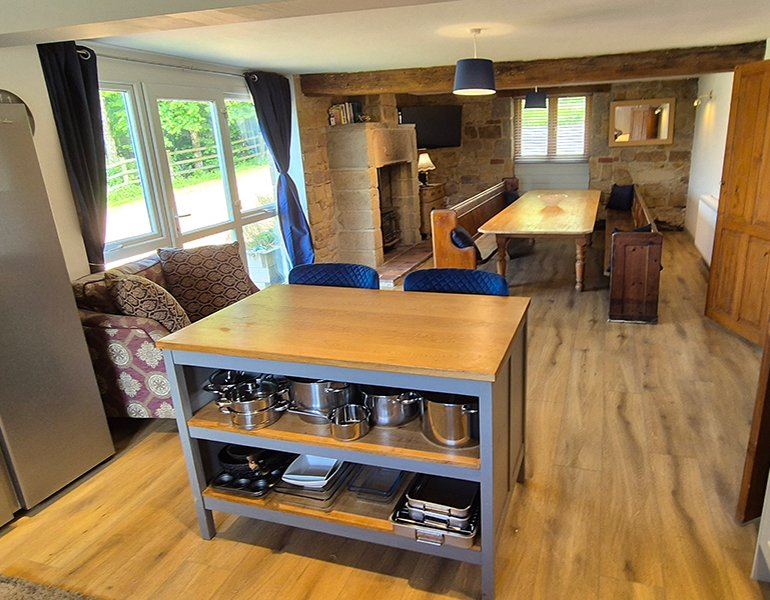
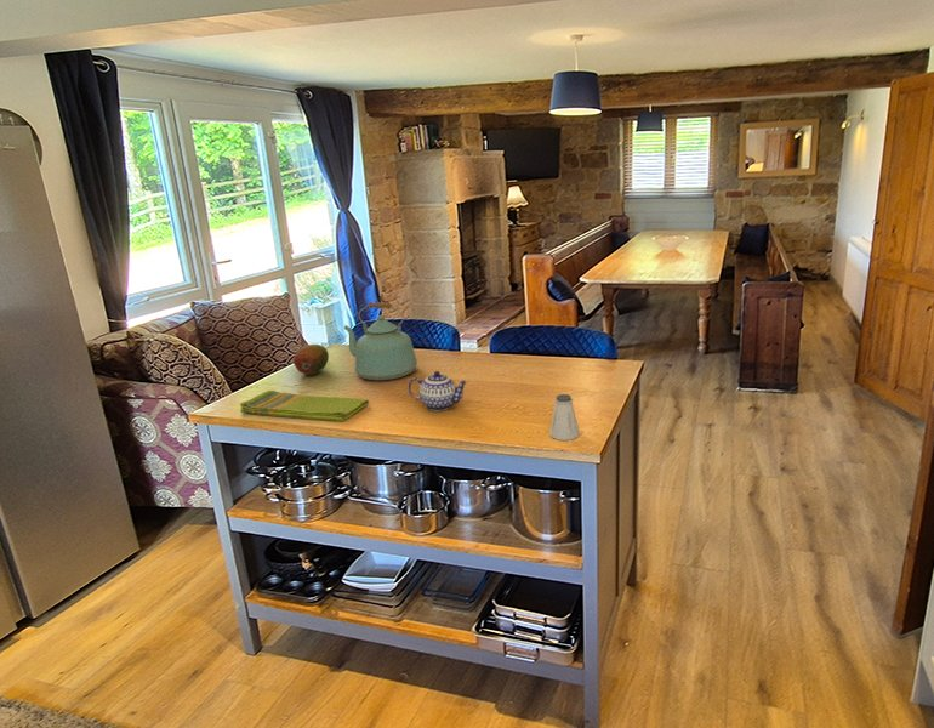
+ teapot [408,370,468,413]
+ saltshaker [548,393,581,442]
+ fruit [292,343,330,376]
+ kettle [343,301,418,382]
+ dish towel [239,389,370,422]
